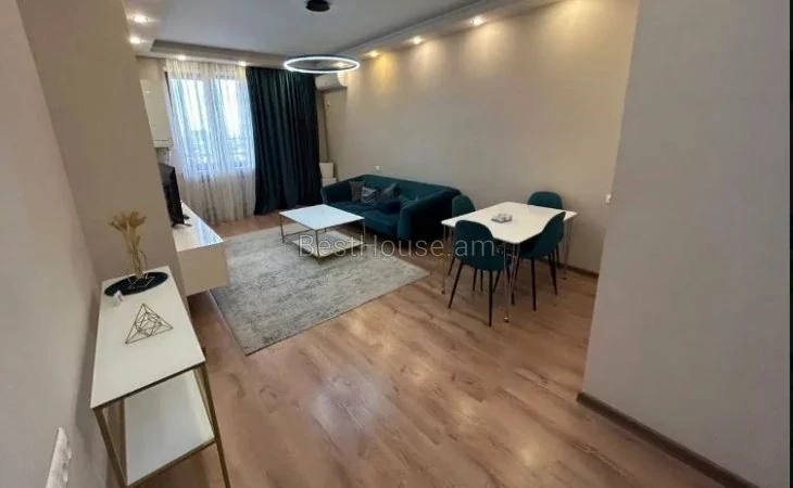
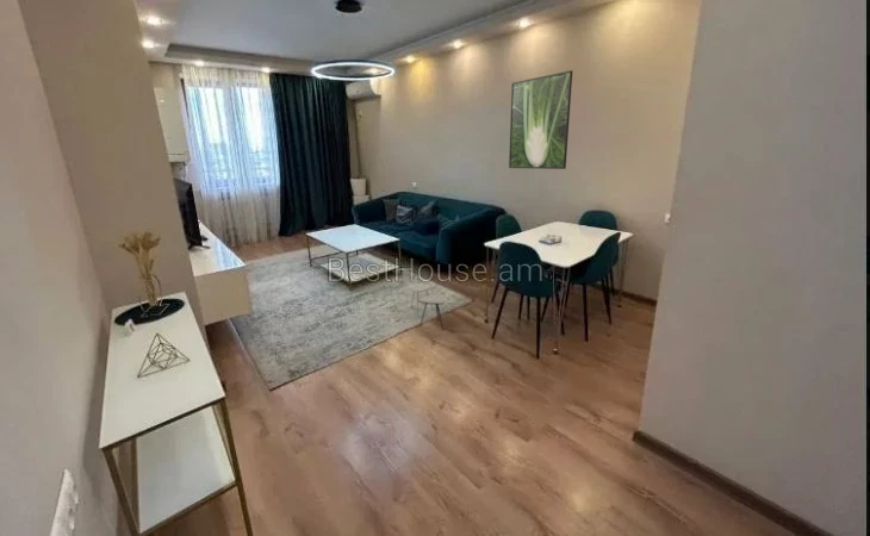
+ side table [408,282,446,331]
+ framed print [508,69,573,170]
